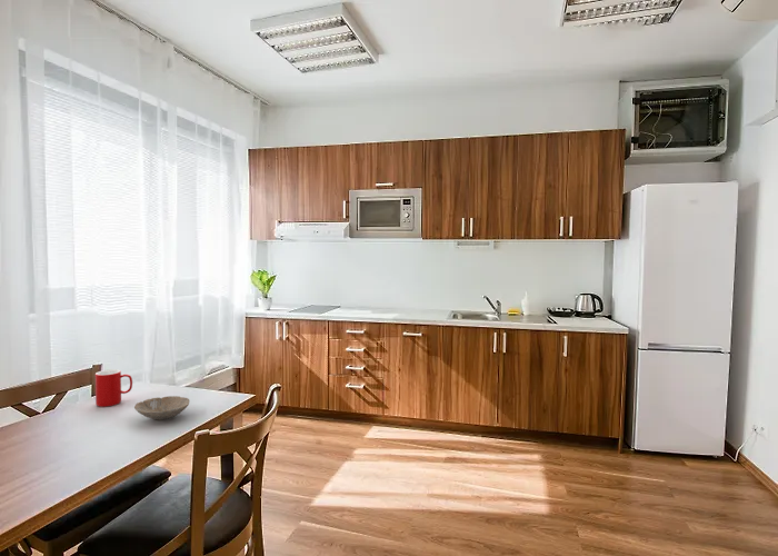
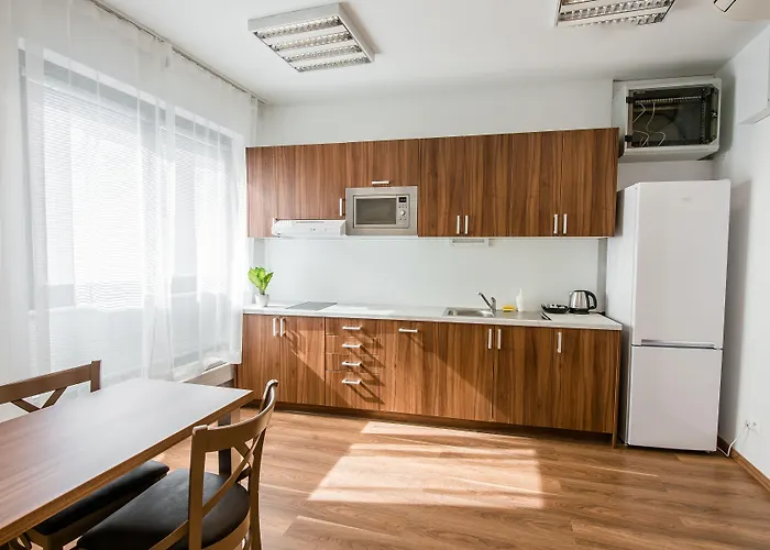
- cup [94,368,133,408]
- bowl [133,395,191,421]
